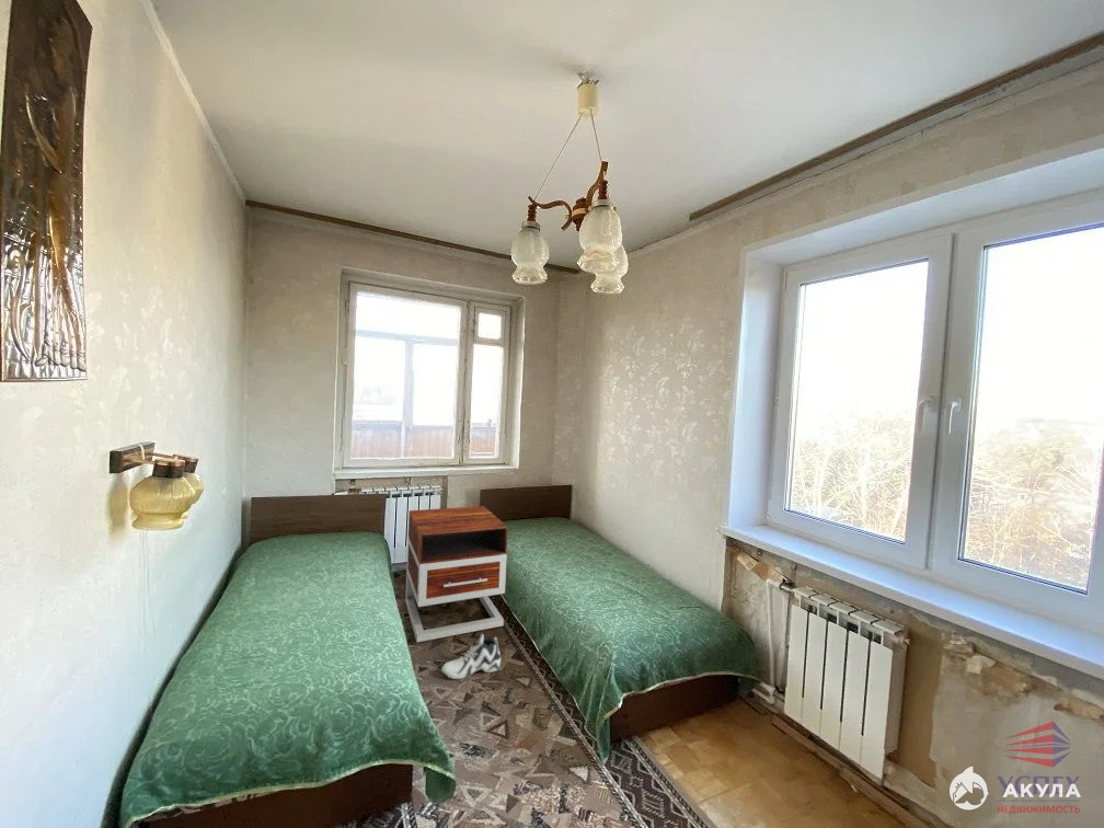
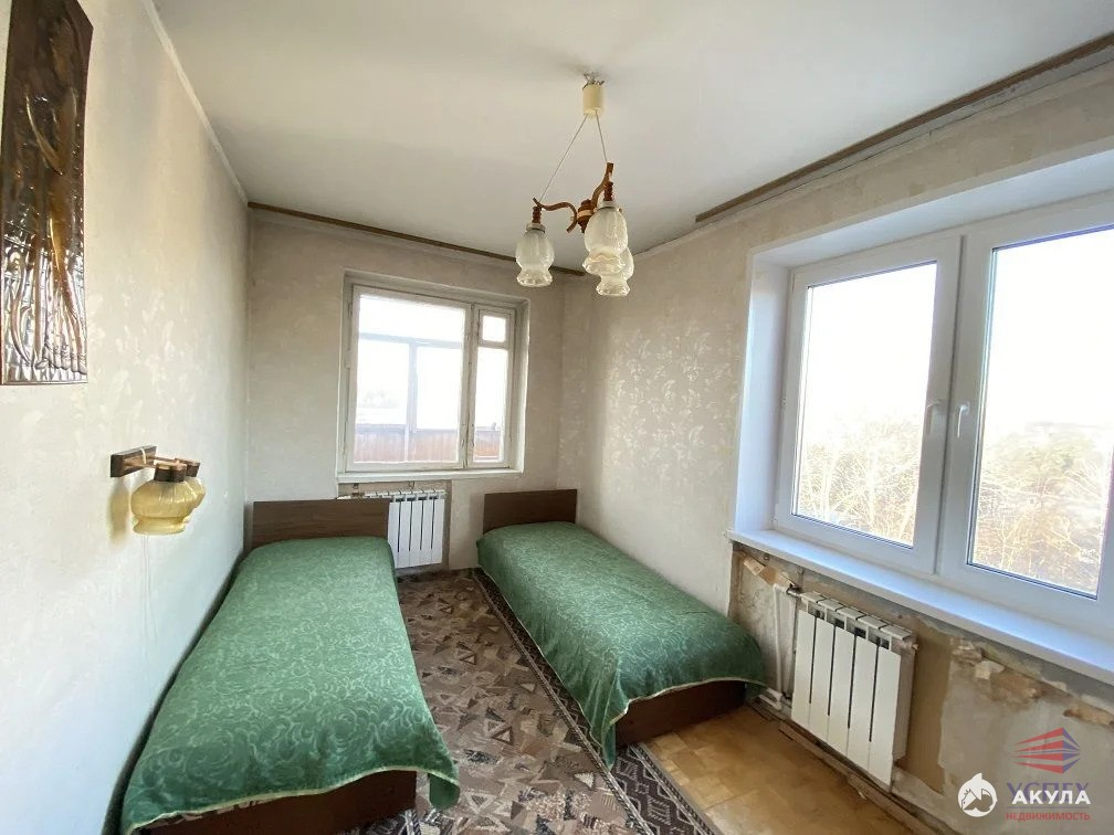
- nightstand [404,505,509,644]
- sneaker [440,632,502,680]
